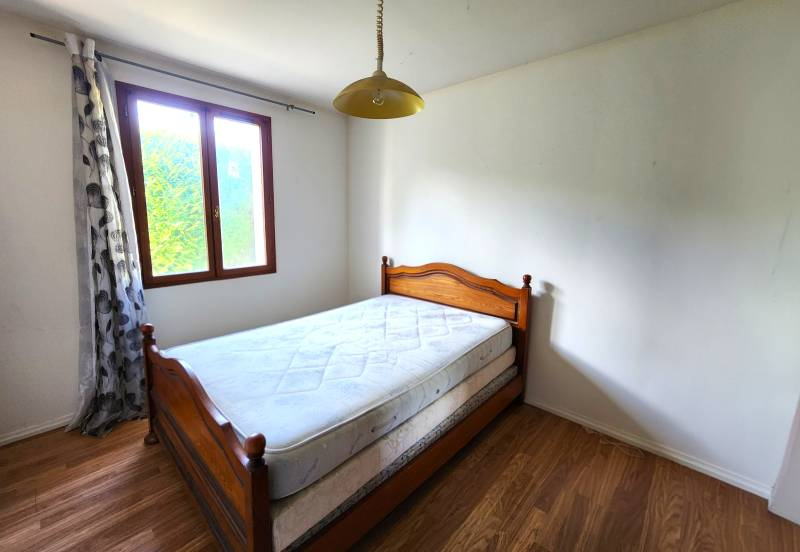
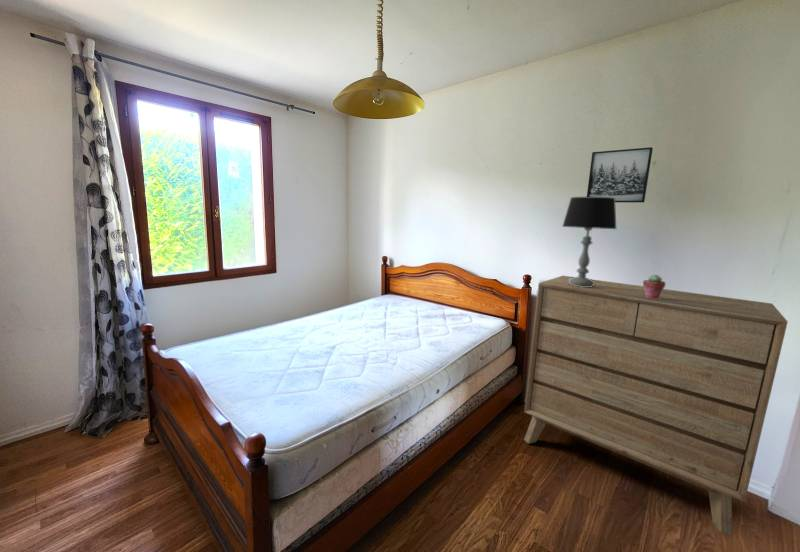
+ potted succulent [642,274,666,299]
+ dresser [523,275,789,536]
+ wall art [586,146,654,203]
+ table lamp [561,196,617,287]
